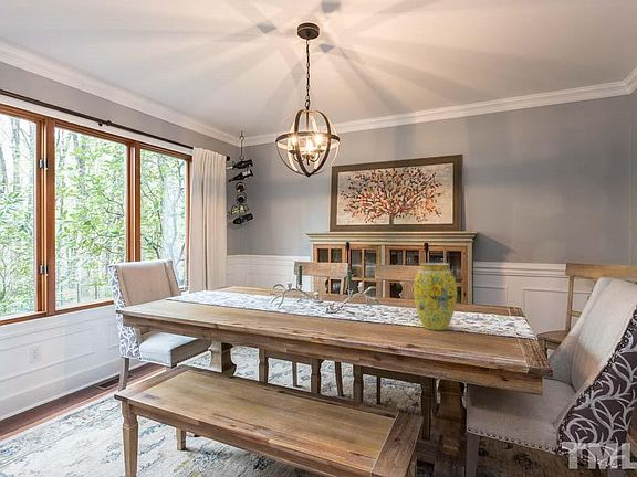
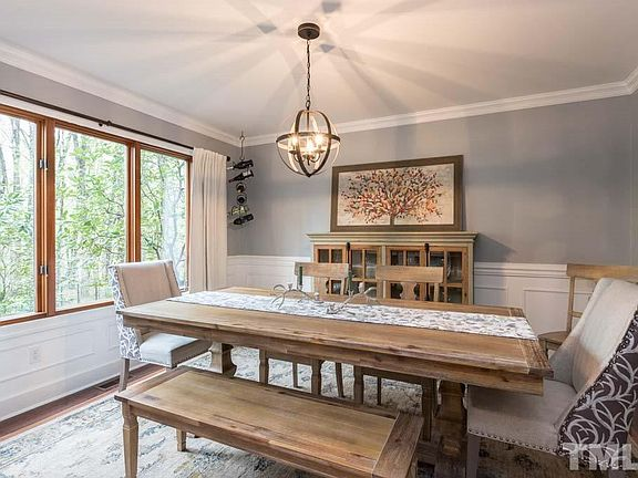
- vase [413,262,458,331]
